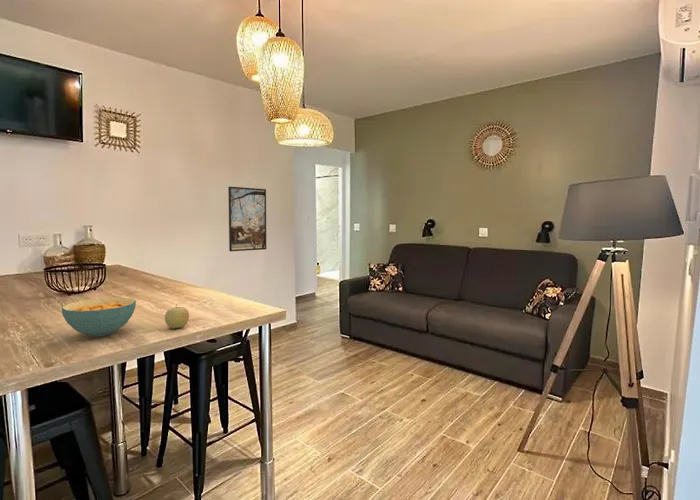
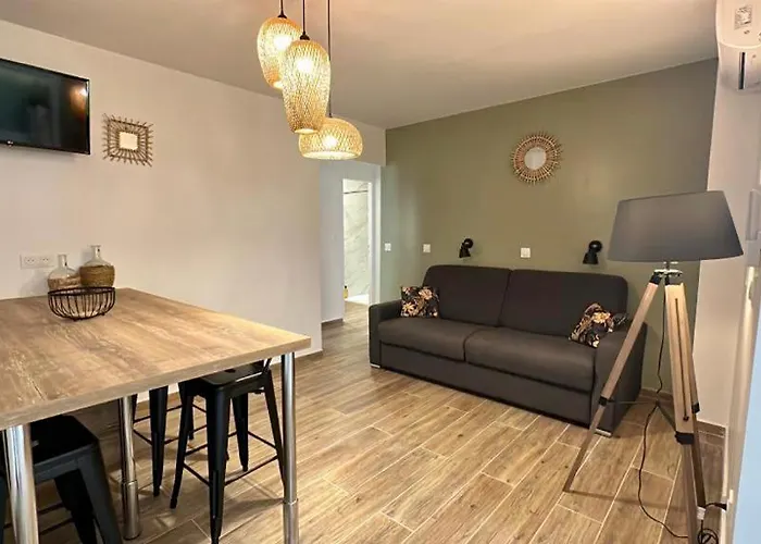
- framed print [227,186,267,252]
- cereal bowl [60,297,137,338]
- fruit [164,303,190,329]
